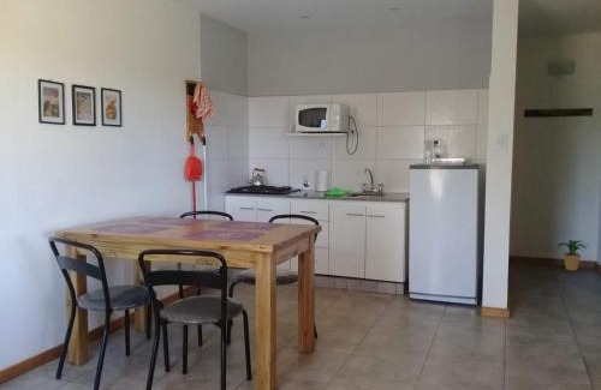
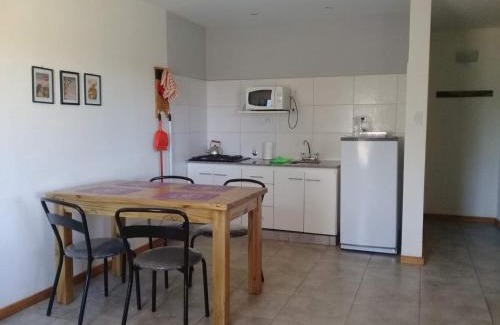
- potted plant [557,239,590,271]
